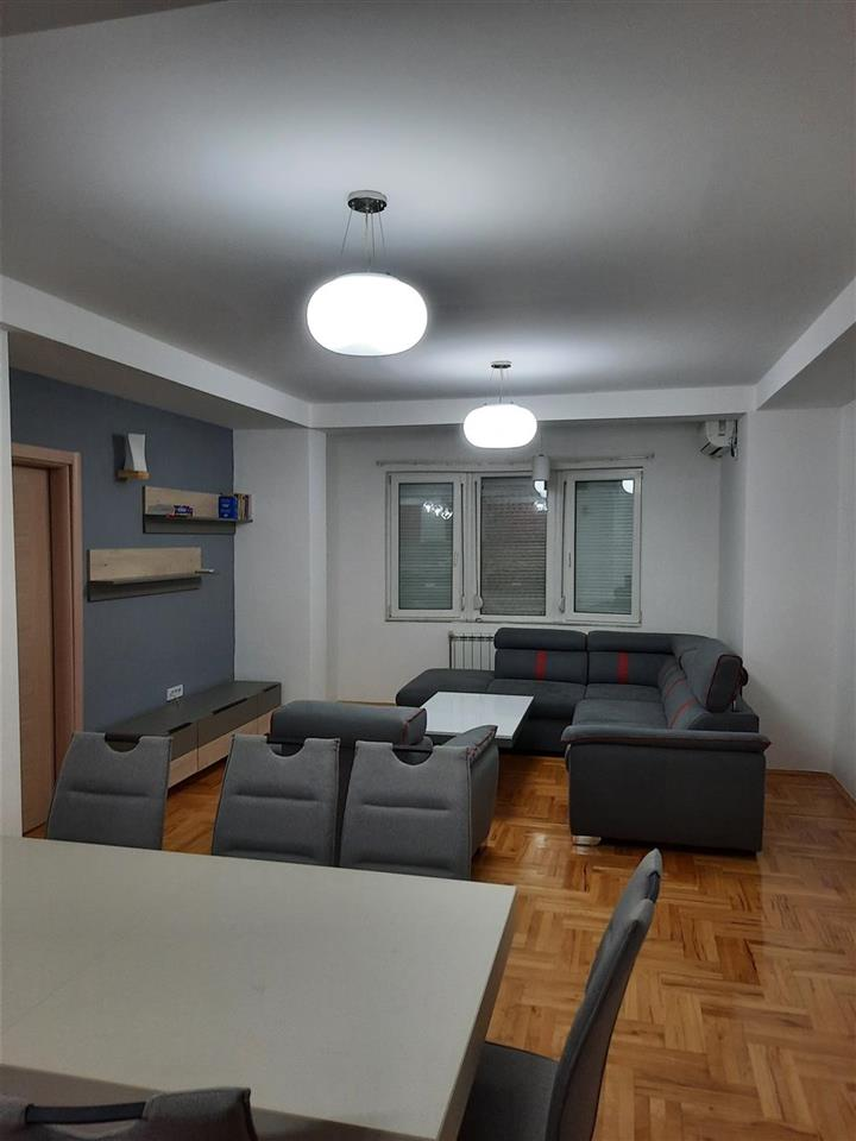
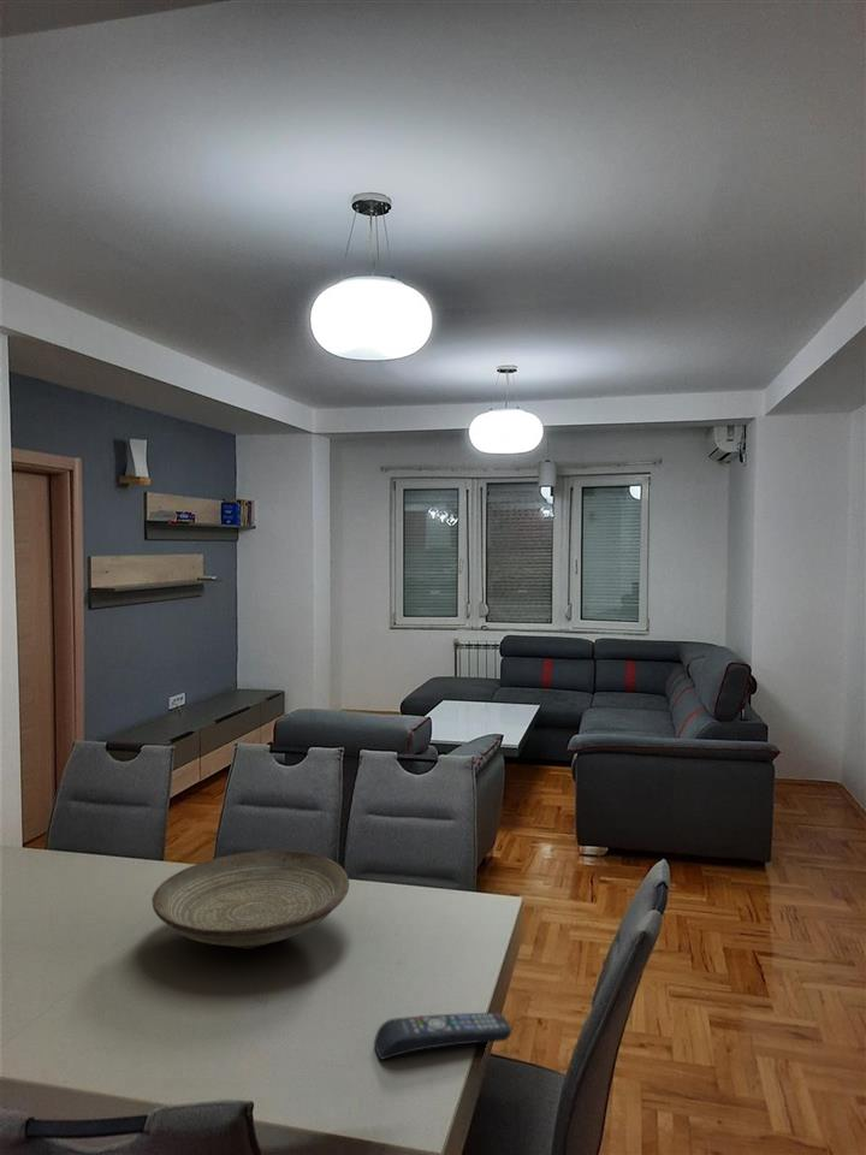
+ remote control [373,1011,512,1061]
+ decorative bowl [150,849,350,950]
